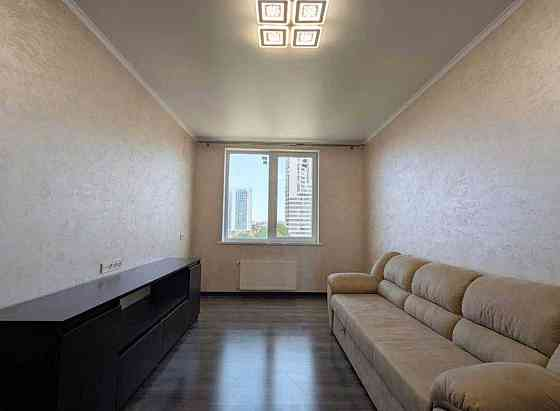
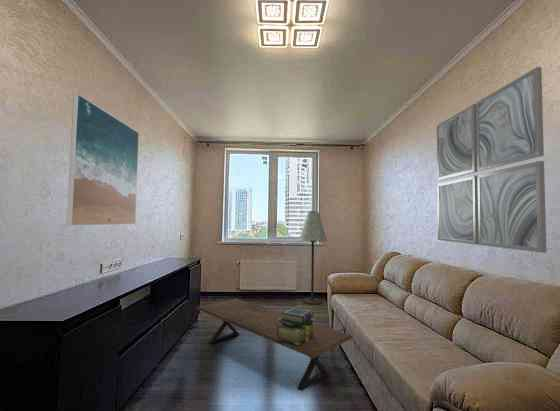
+ coffee table [194,298,354,392]
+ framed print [66,93,140,227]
+ wall art [436,66,547,254]
+ floor lamp [298,210,328,306]
+ stack of books [277,307,316,345]
